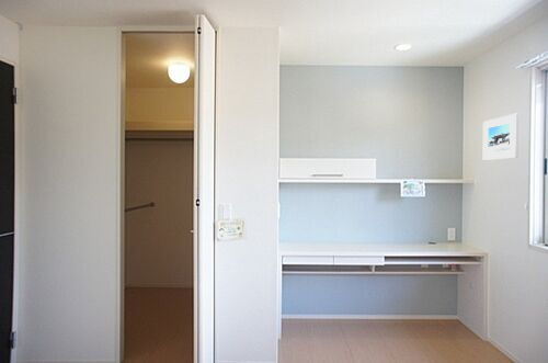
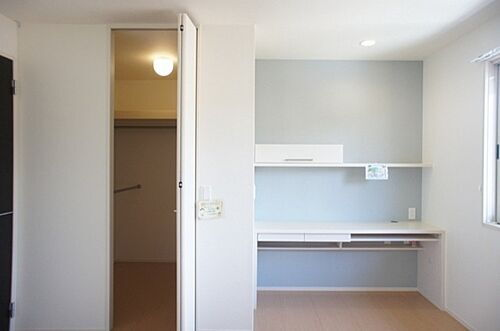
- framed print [482,113,520,161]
